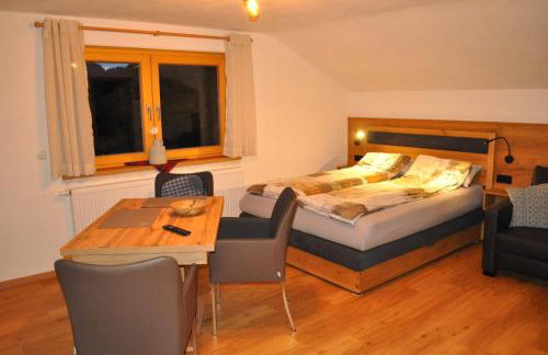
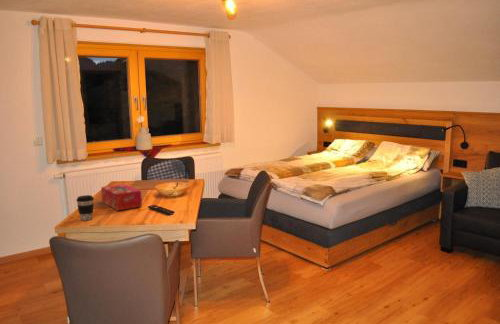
+ coffee cup [75,194,95,221]
+ tissue box [100,183,143,211]
